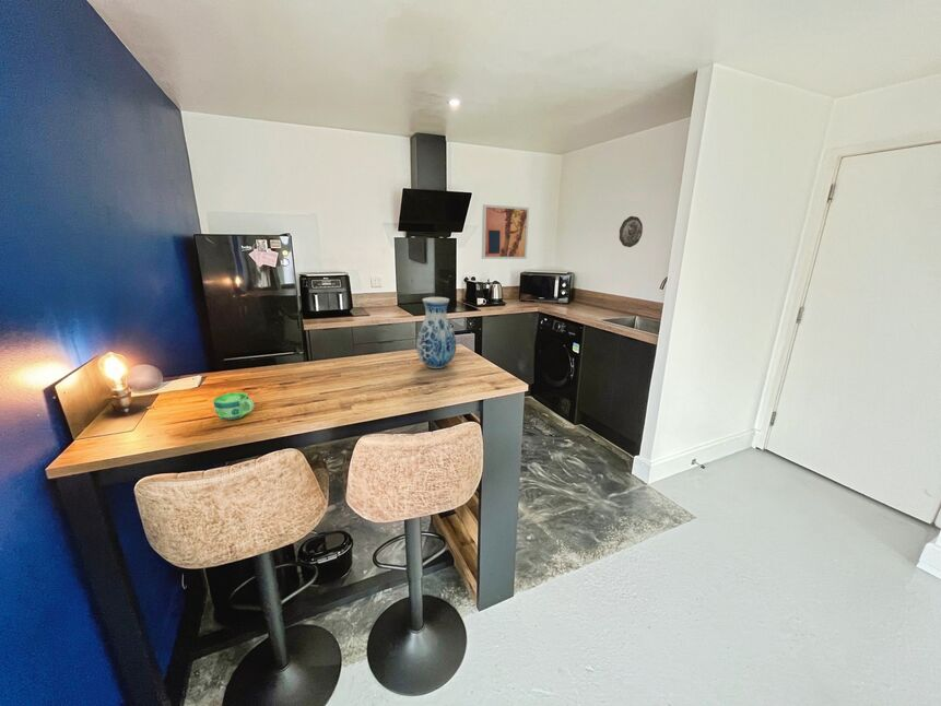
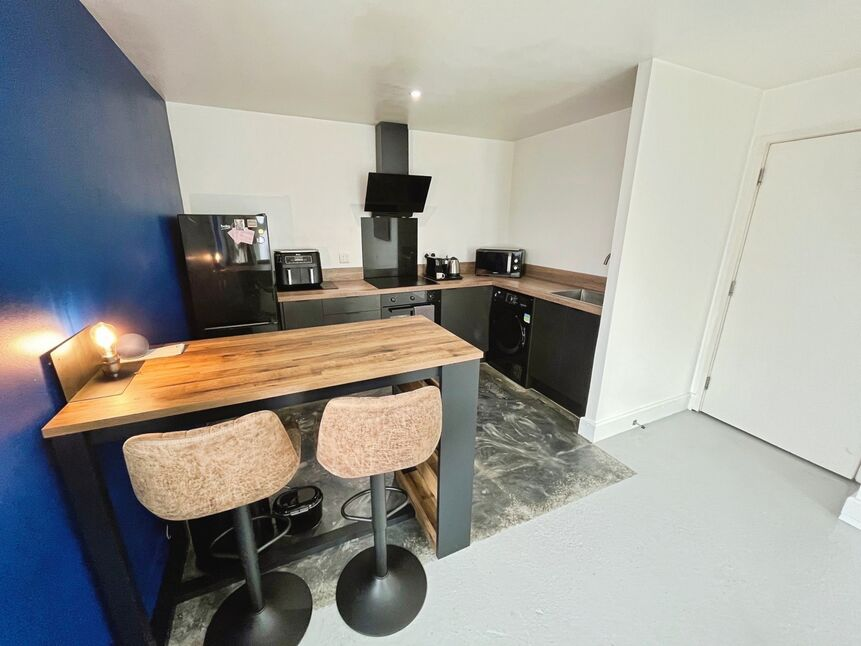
- decorative plate [619,215,644,248]
- vase [415,296,457,369]
- cup [212,391,255,421]
- wall art [481,203,530,260]
